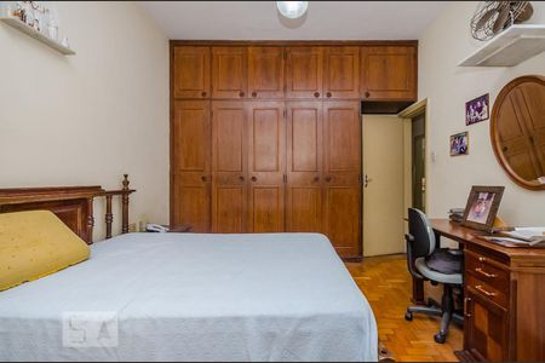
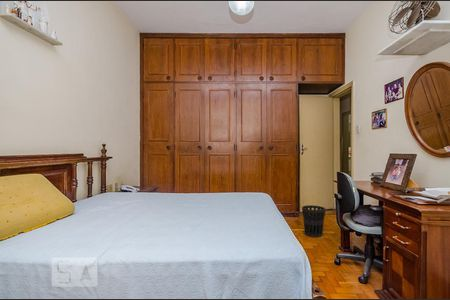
+ wastebasket [301,204,326,238]
